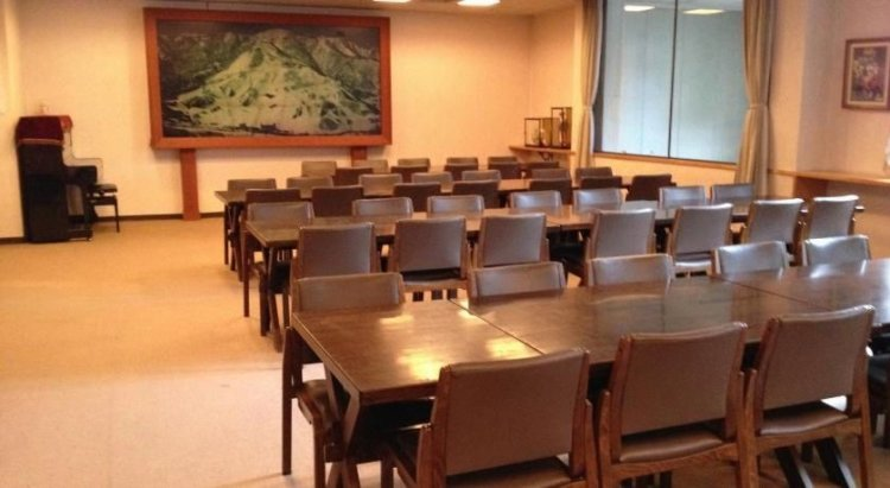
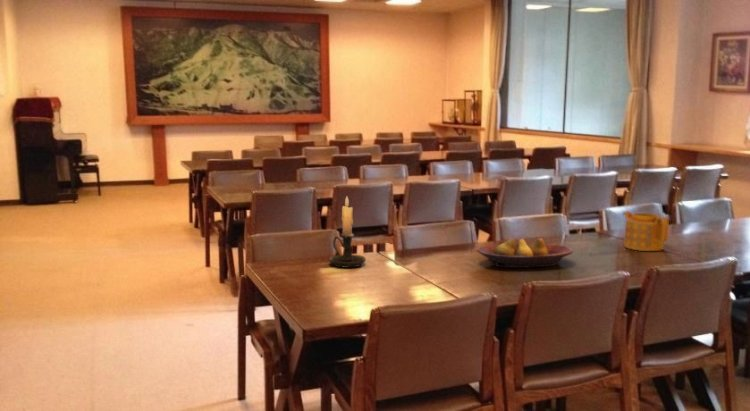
+ teapot [621,210,670,252]
+ fruit bowl [476,237,574,269]
+ candle holder [328,196,367,269]
